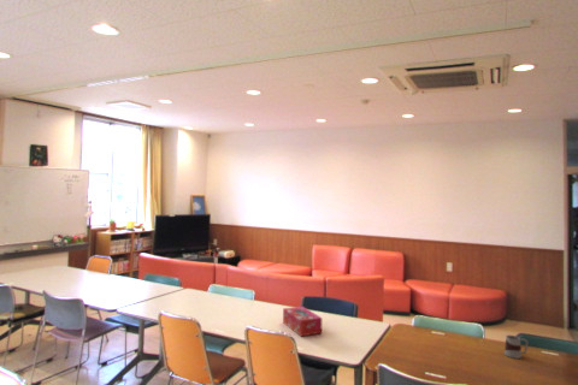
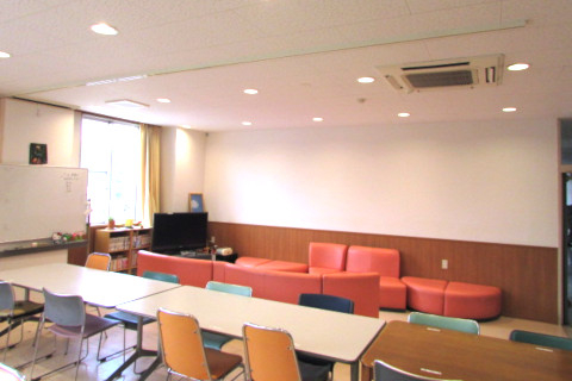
- tissue box [282,306,323,338]
- mug [503,334,530,360]
